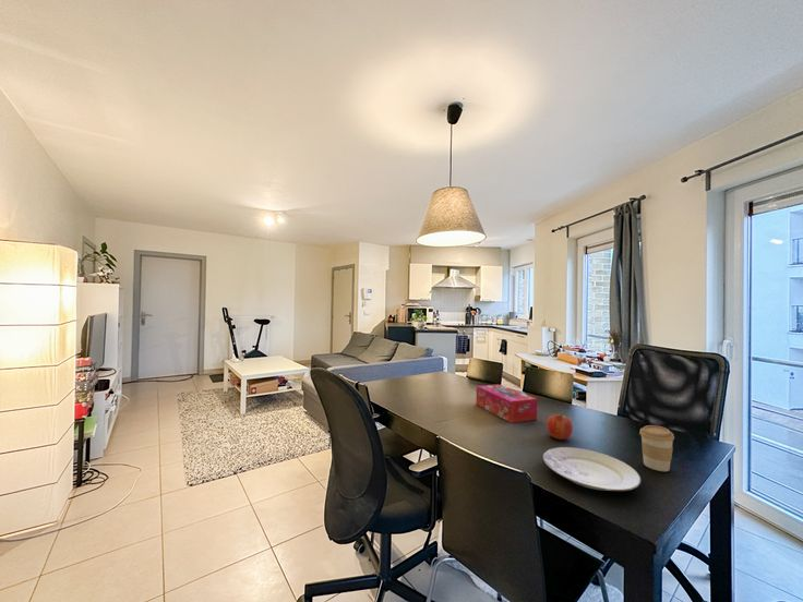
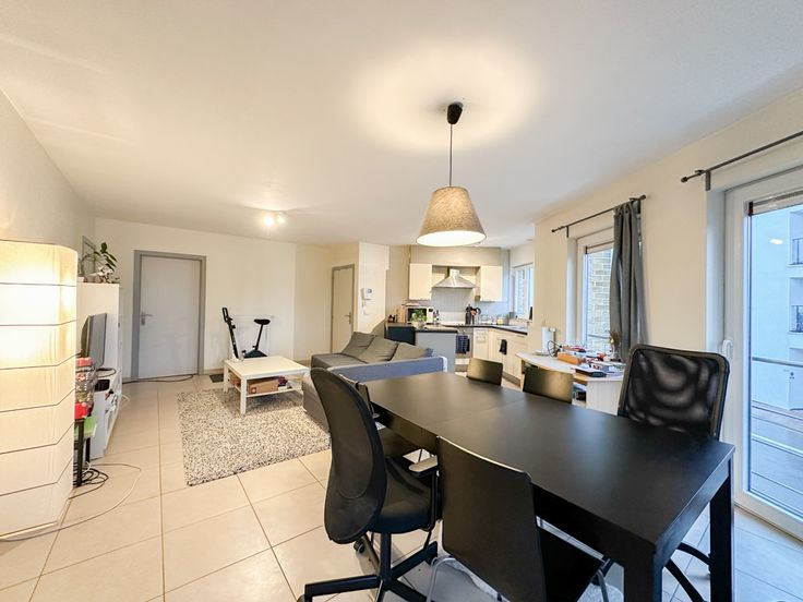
- tissue box [476,383,538,424]
- coffee cup [638,424,675,472]
- plate [542,446,642,492]
- fruit [546,413,574,441]
